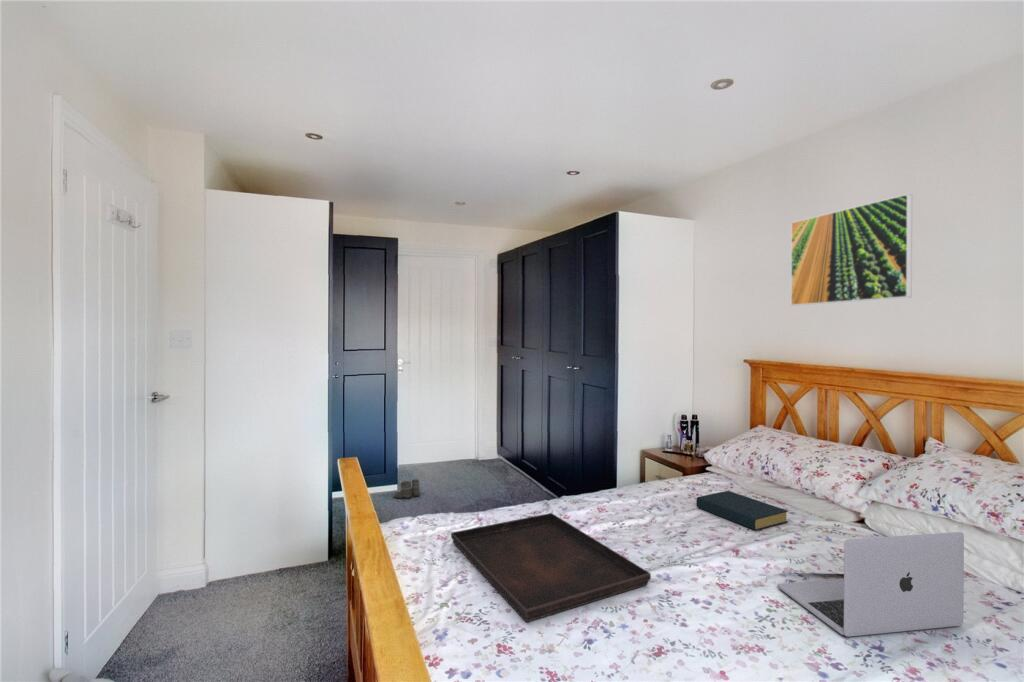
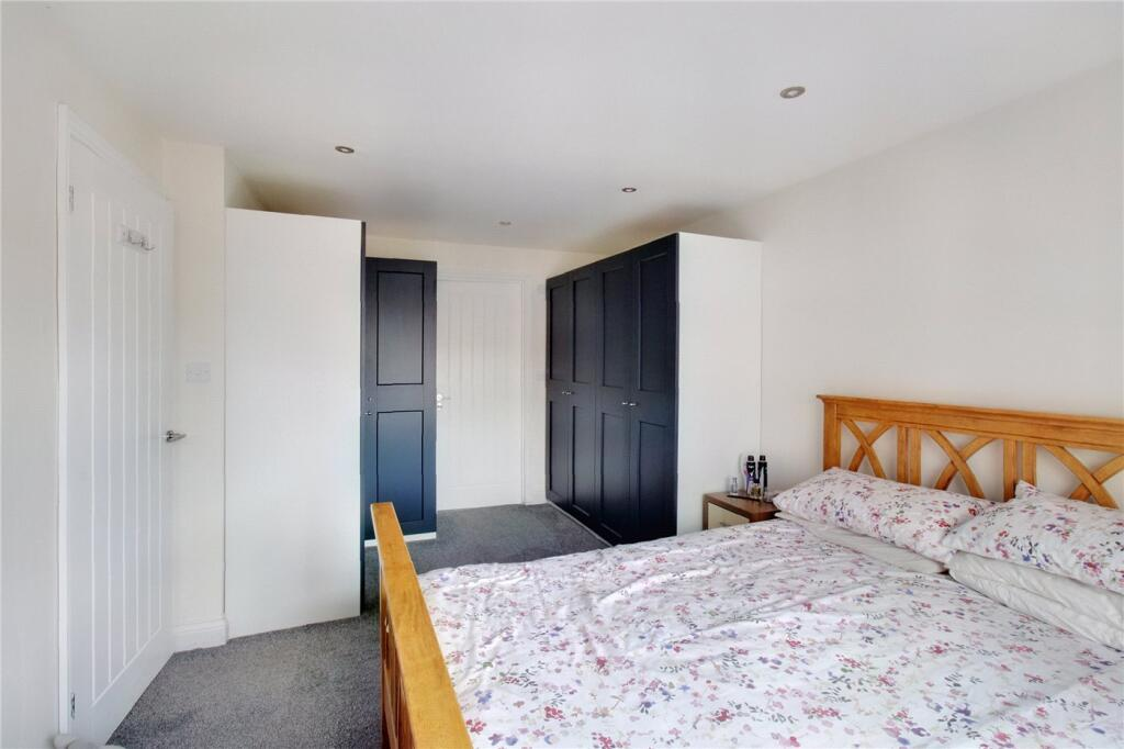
- boots [393,478,425,499]
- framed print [790,193,913,307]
- serving tray [450,512,652,623]
- hardback book [695,490,789,531]
- laptop [777,531,965,638]
